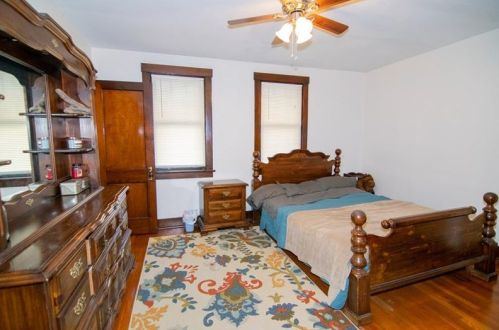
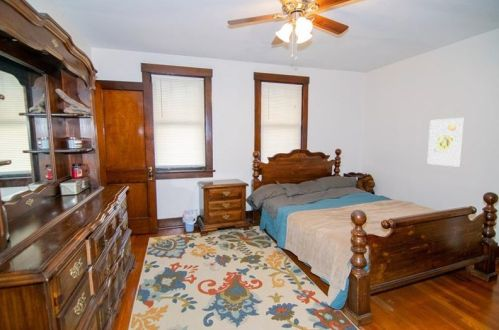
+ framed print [426,117,465,168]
